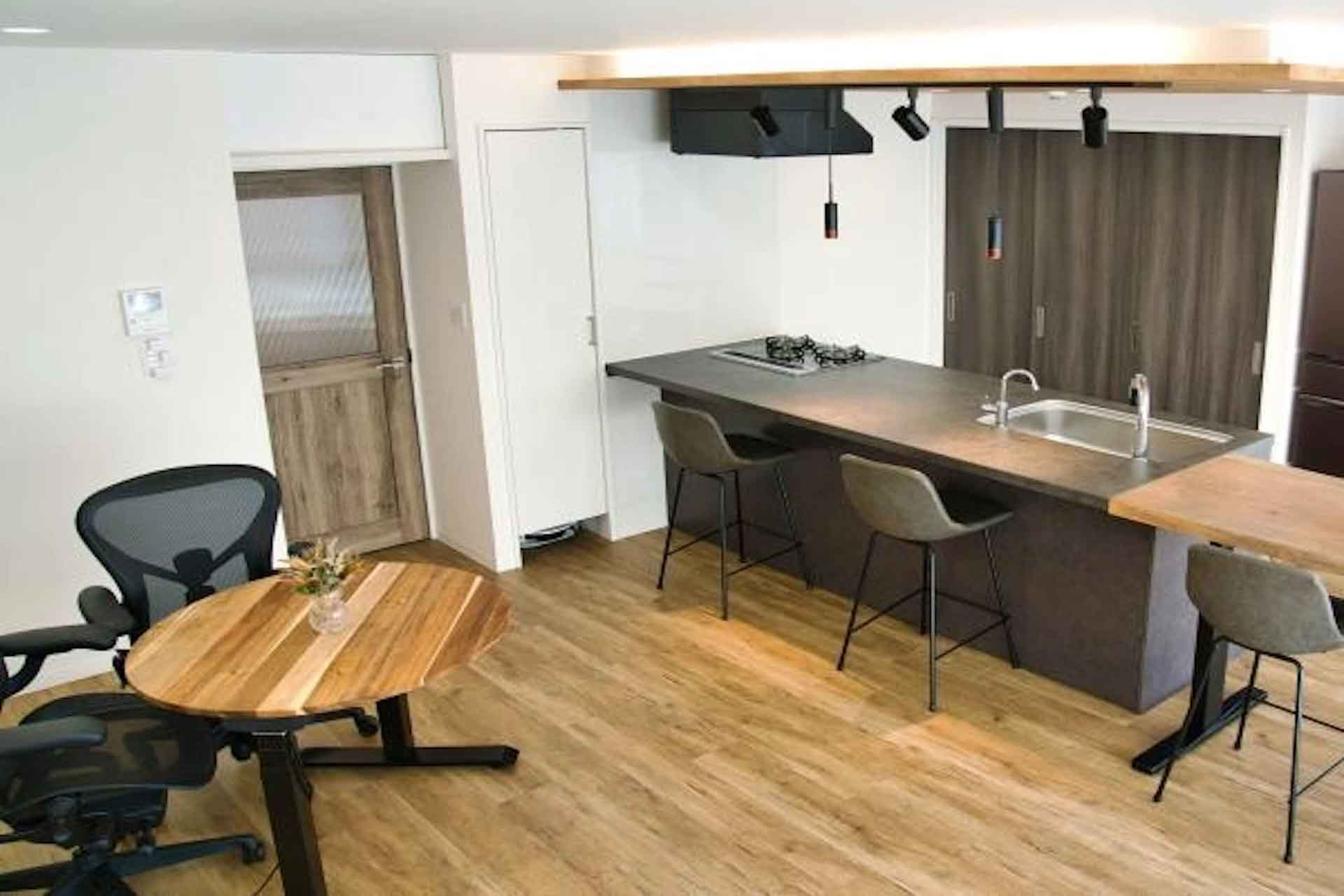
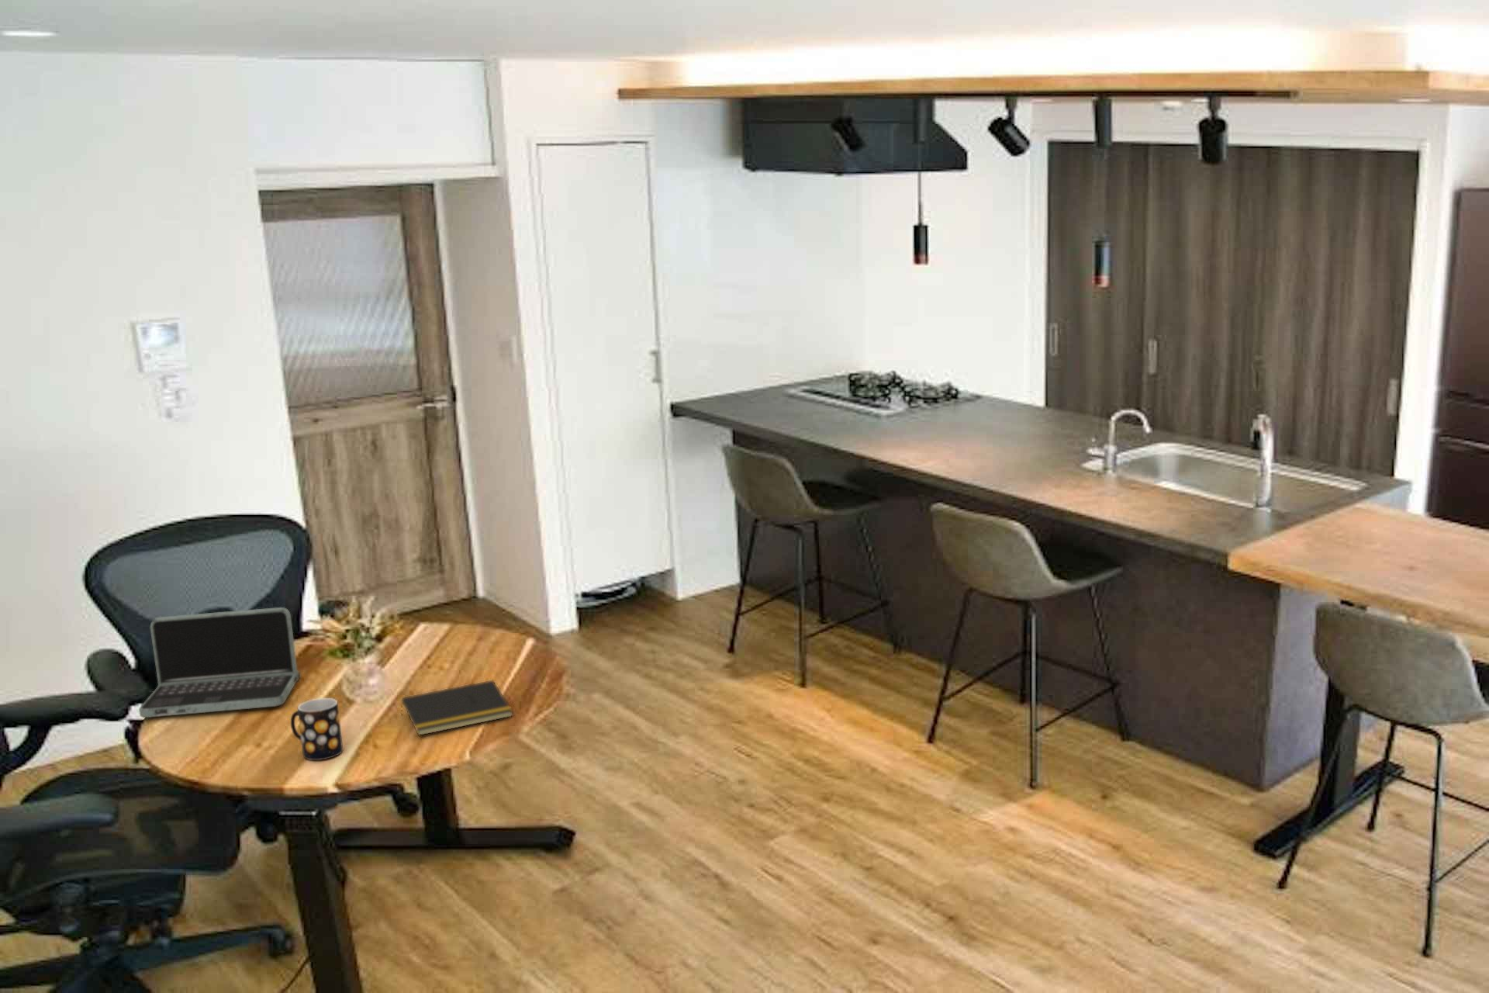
+ mug [290,697,343,761]
+ notepad [400,679,513,736]
+ laptop [138,606,301,718]
